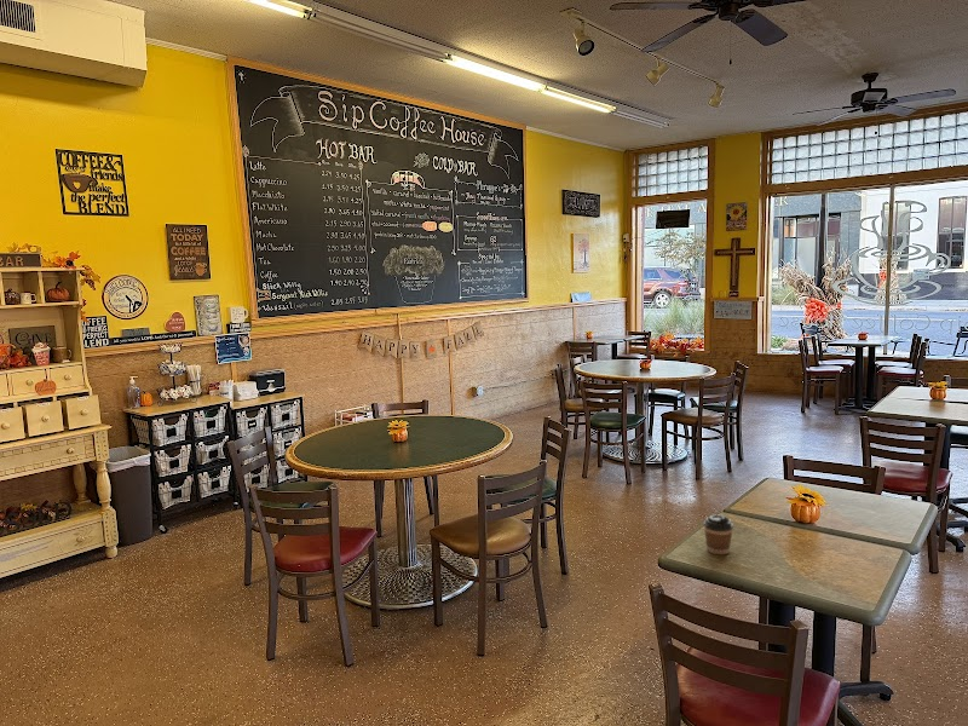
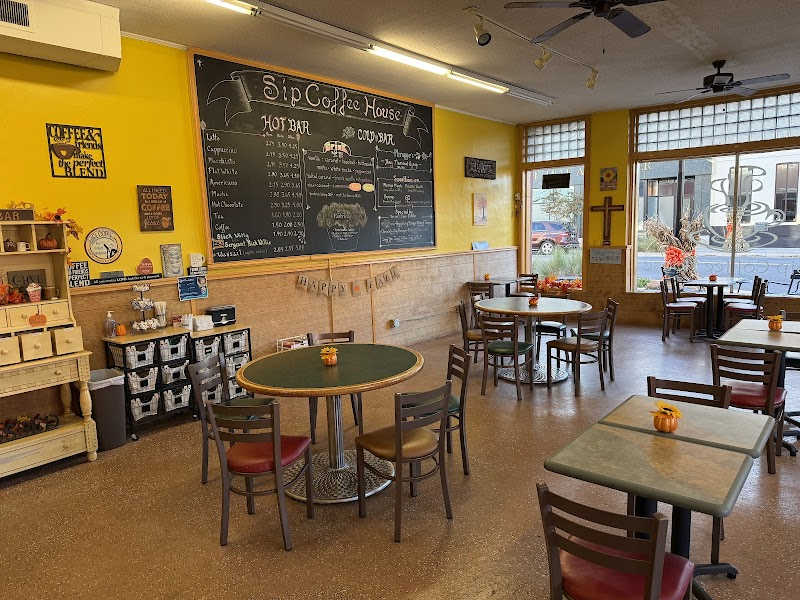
- coffee cup [703,514,734,555]
